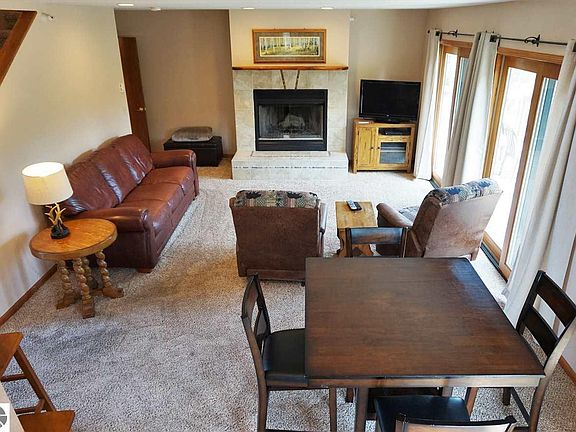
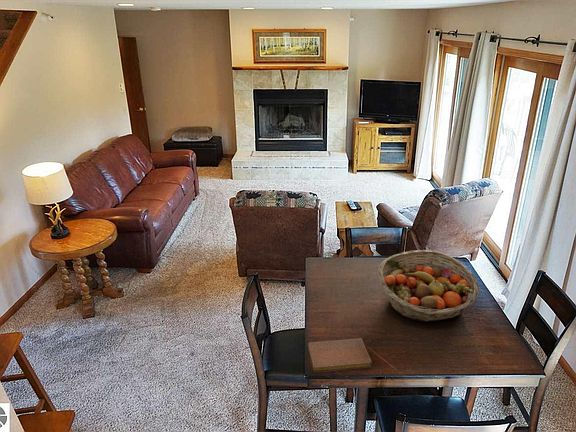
+ fruit basket [377,249,480,323]
+ notebook [307,337,373,373]
